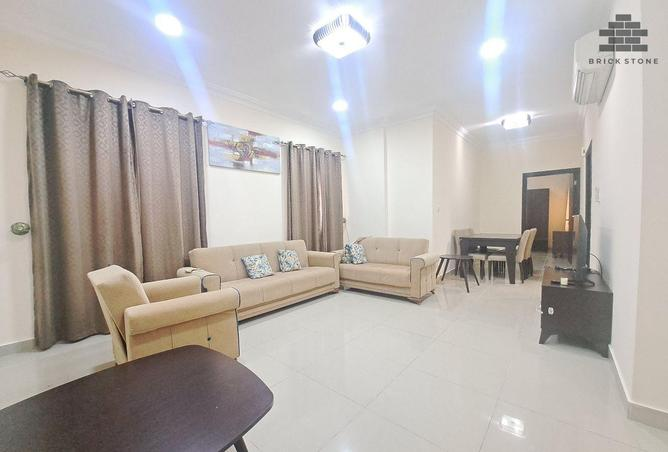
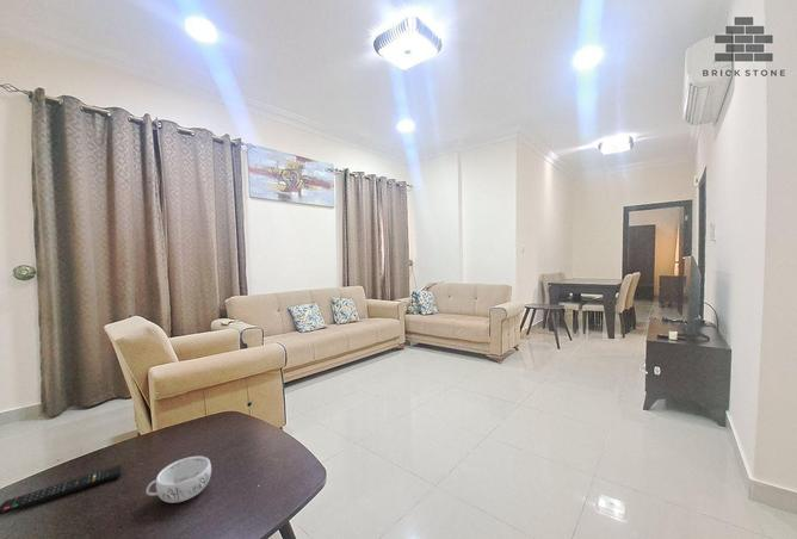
+ decorative bowl [144,456,212,504]
+ remote control [0,464,123,516]
